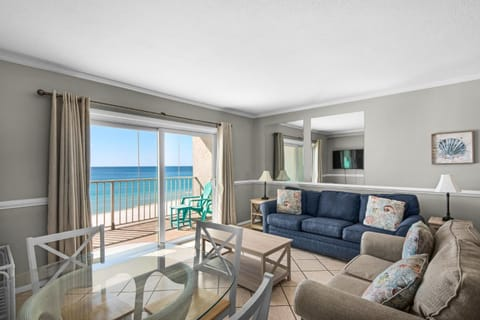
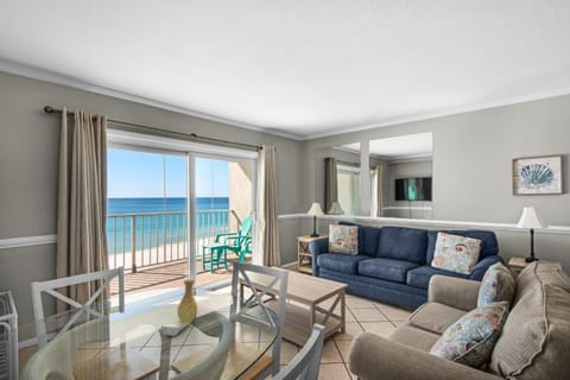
+ vase [160,278,198,337]
